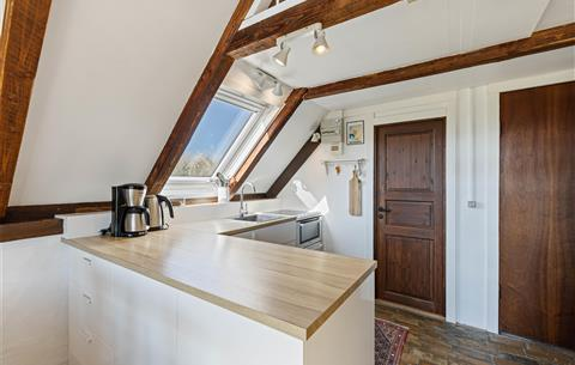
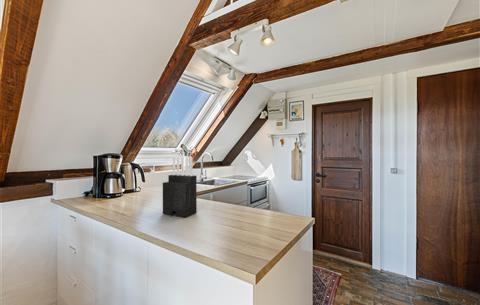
+ knife block [162,156,198,218]
